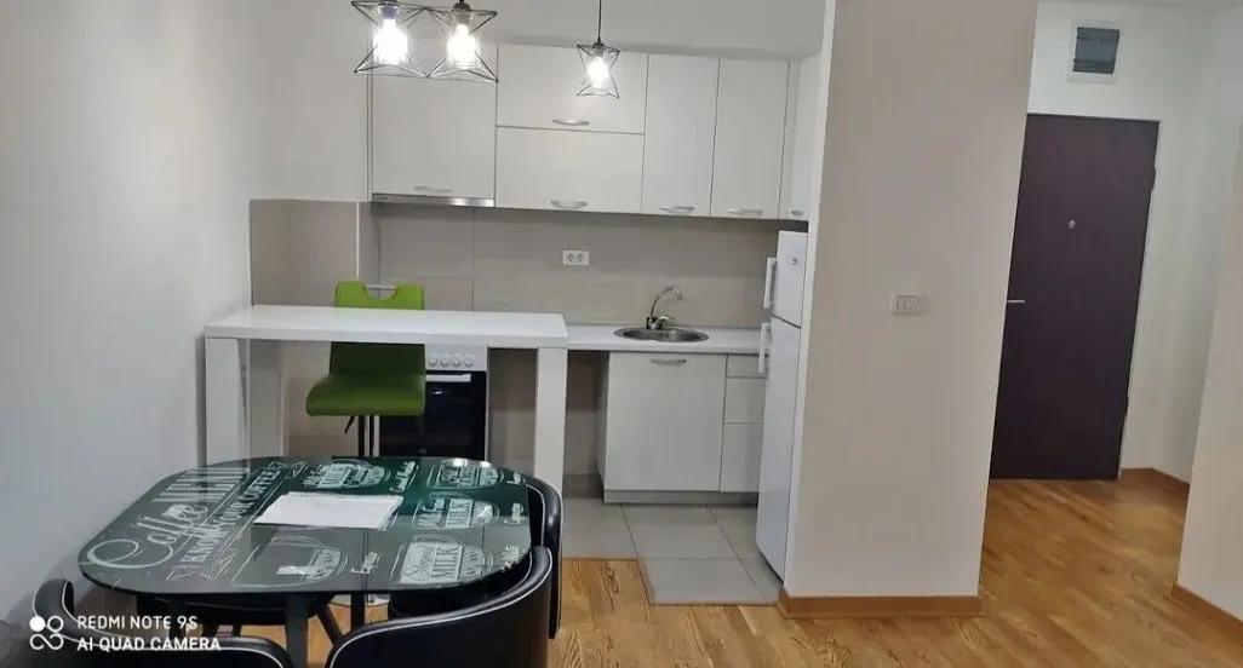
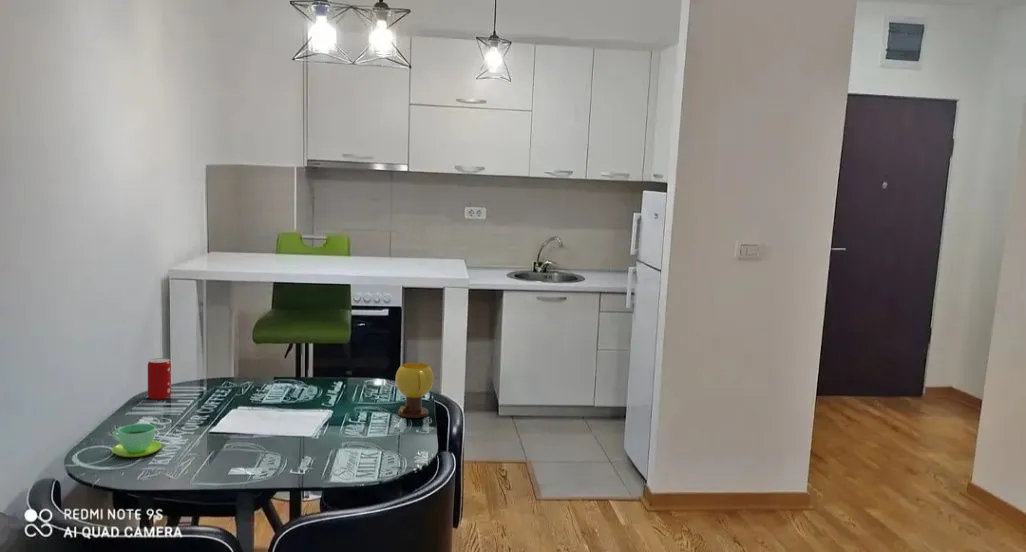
+ beverage can [147,357,172,401]
+ mug [394,362,435,419]
+ cup [111,423,163,458]
